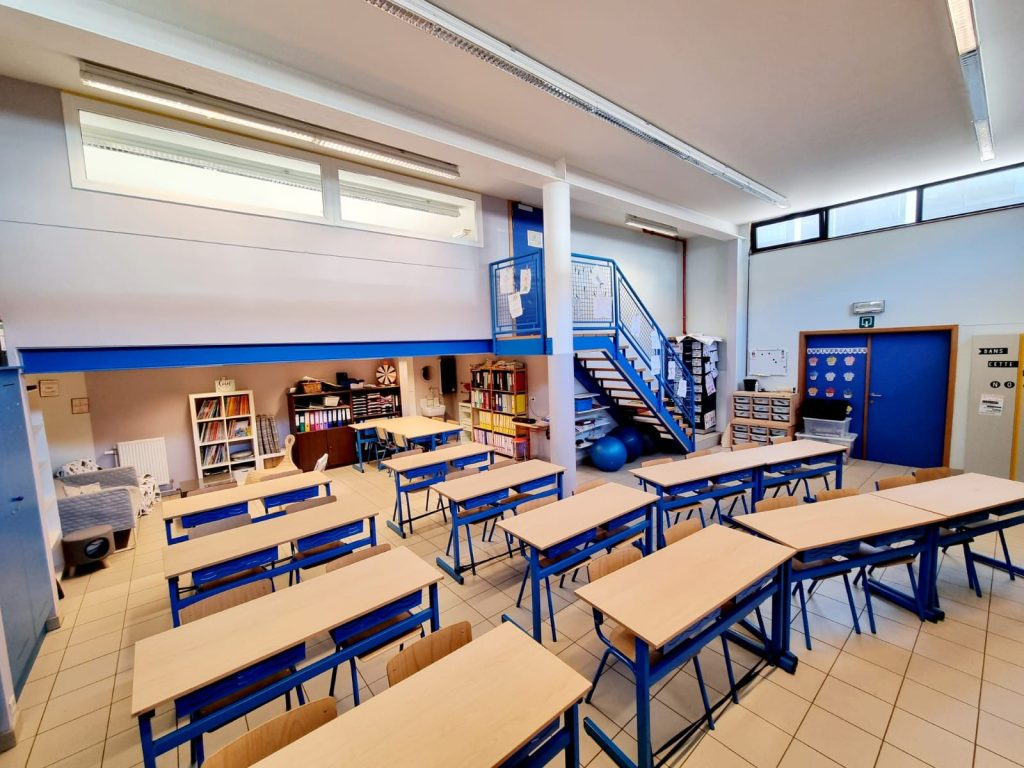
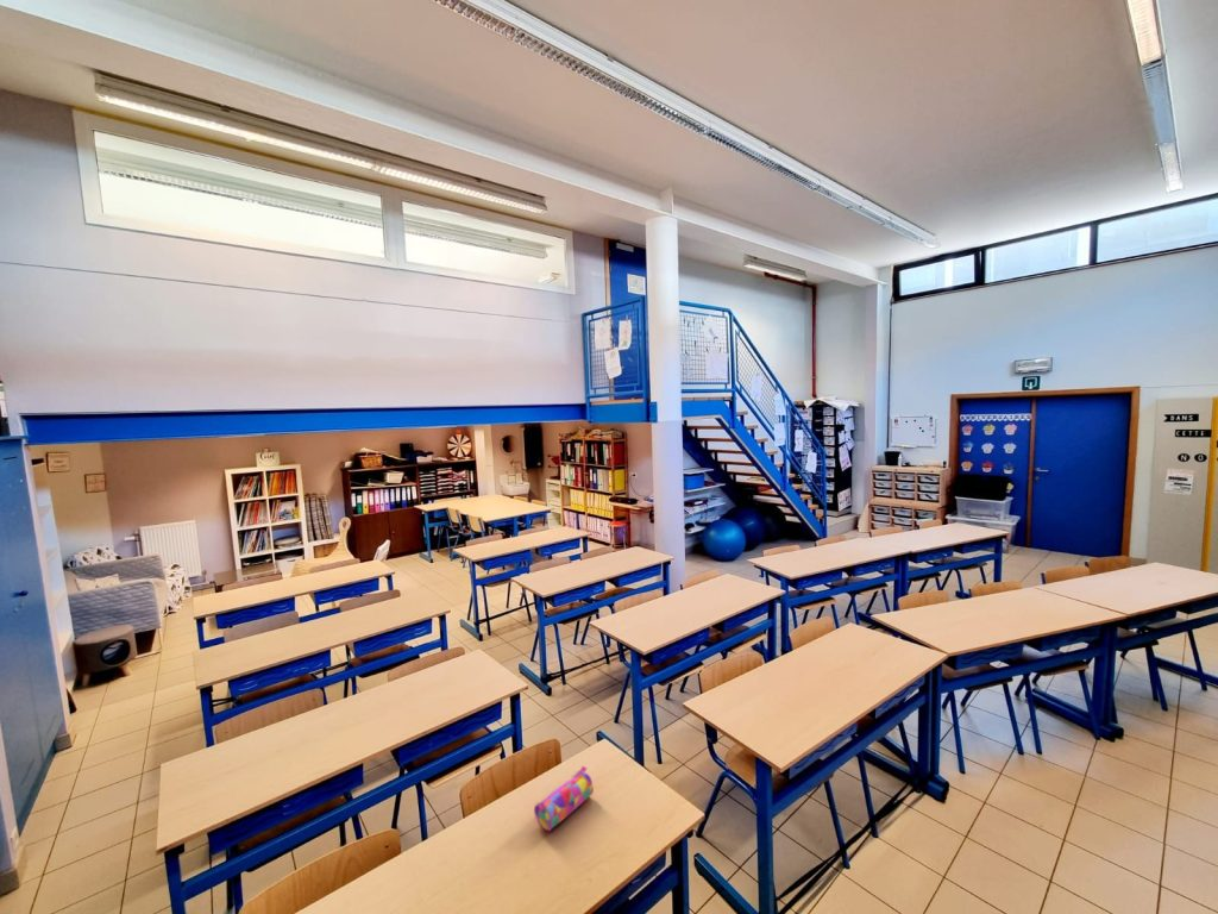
+ pencil case [533,765,595,832]
